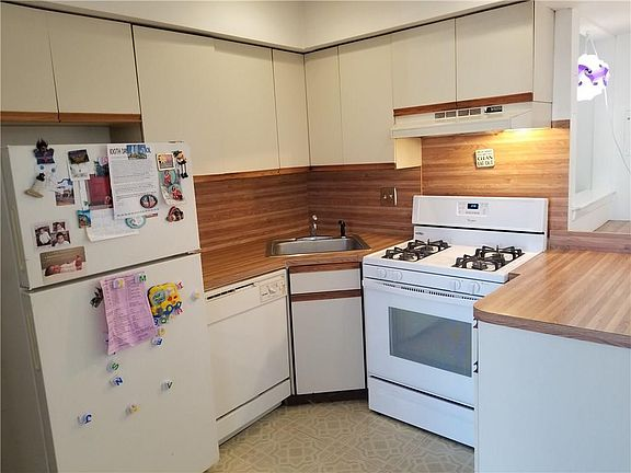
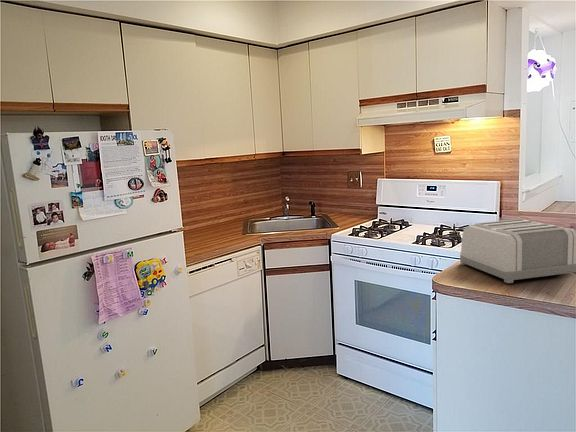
+ toaster [459,218,576,284]
